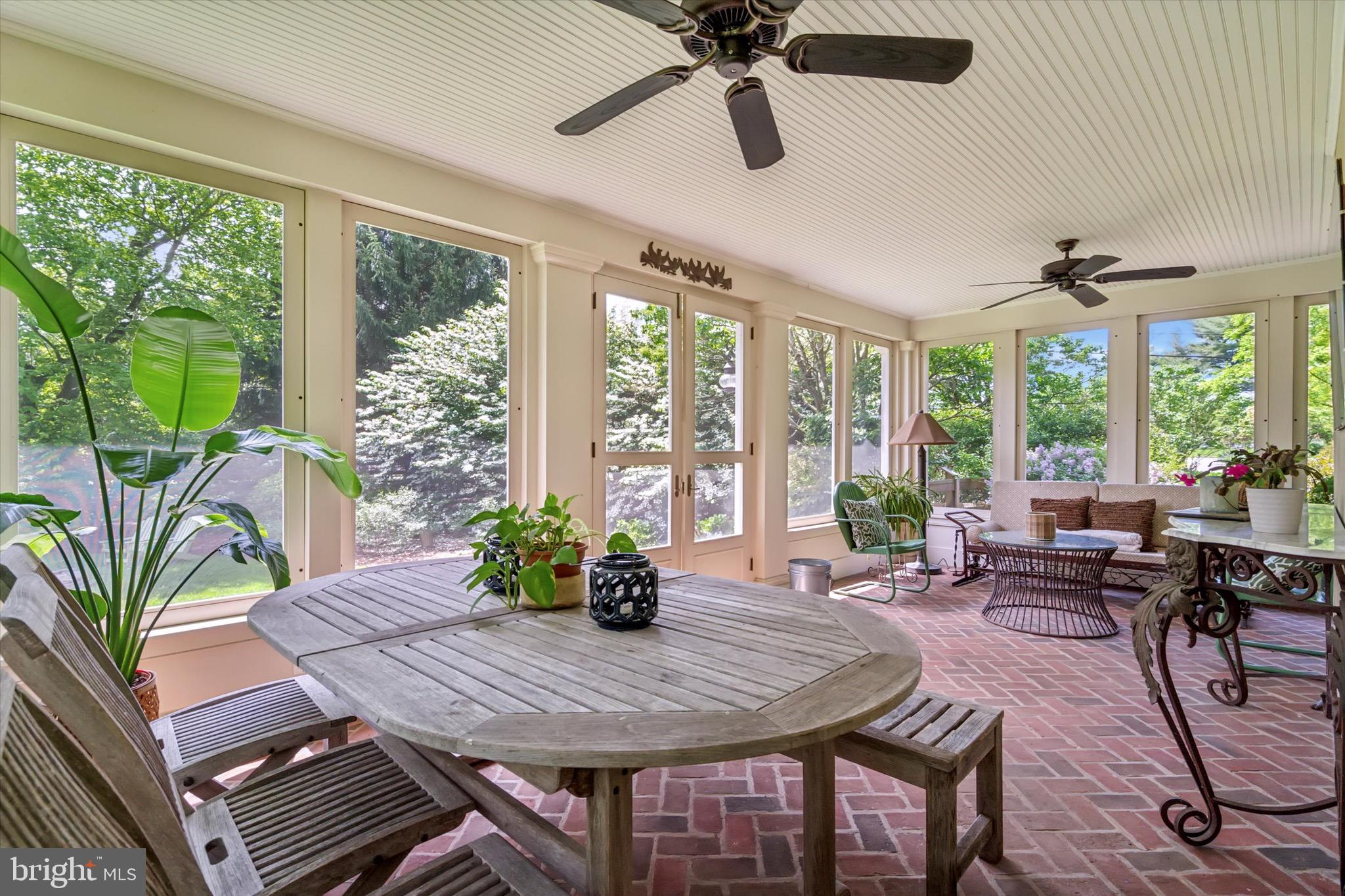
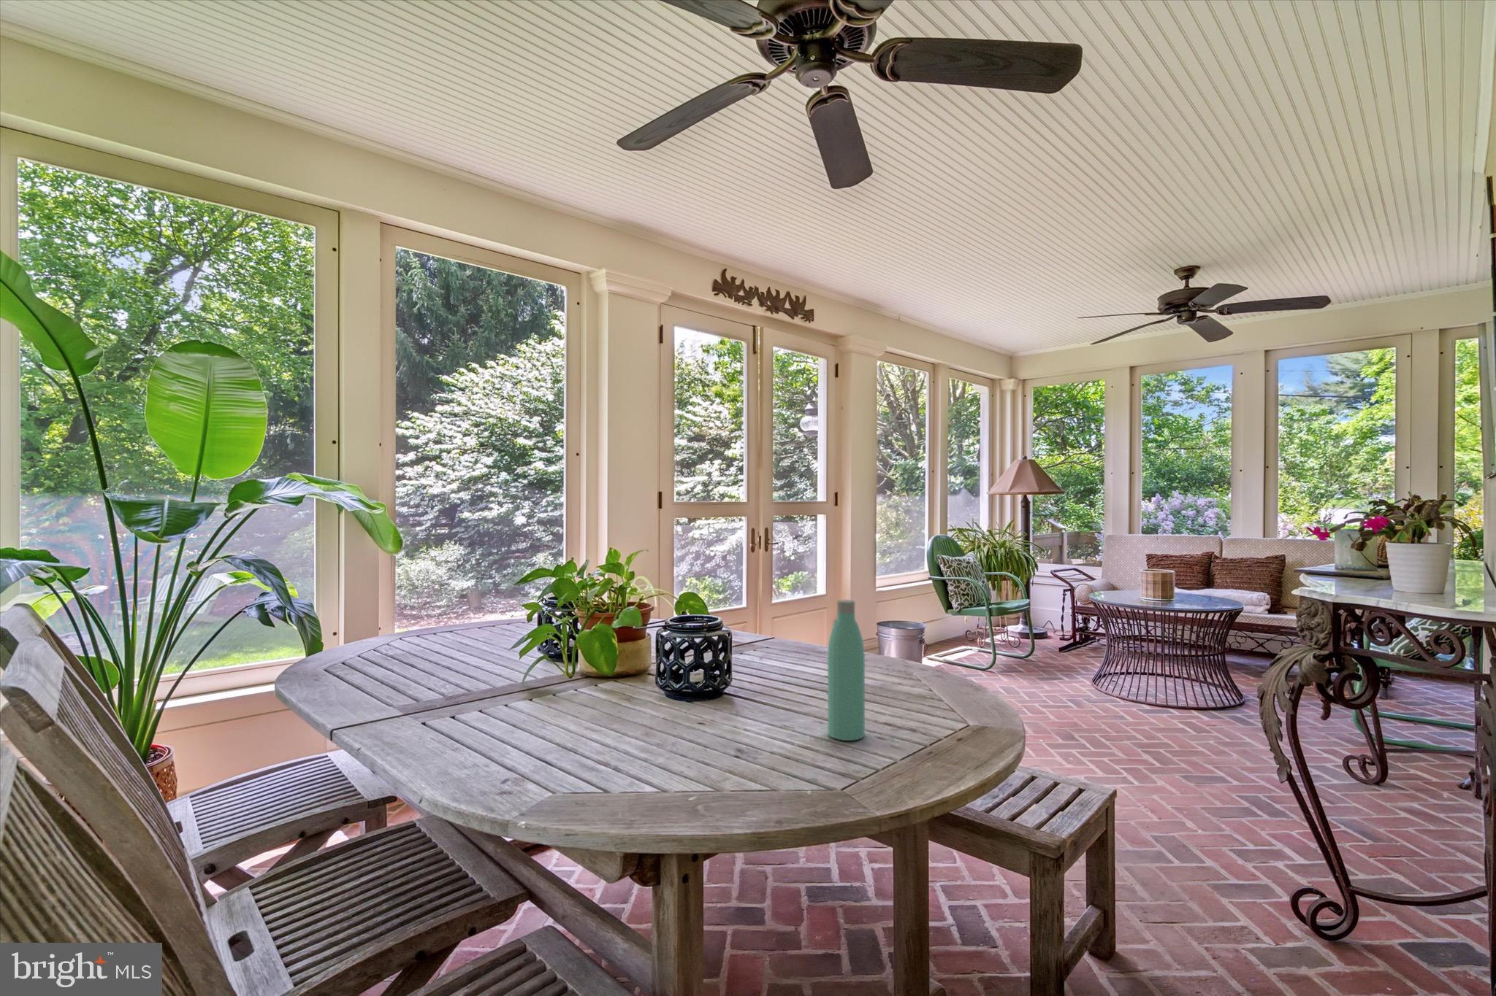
+ bottle [826,599,865,741]
